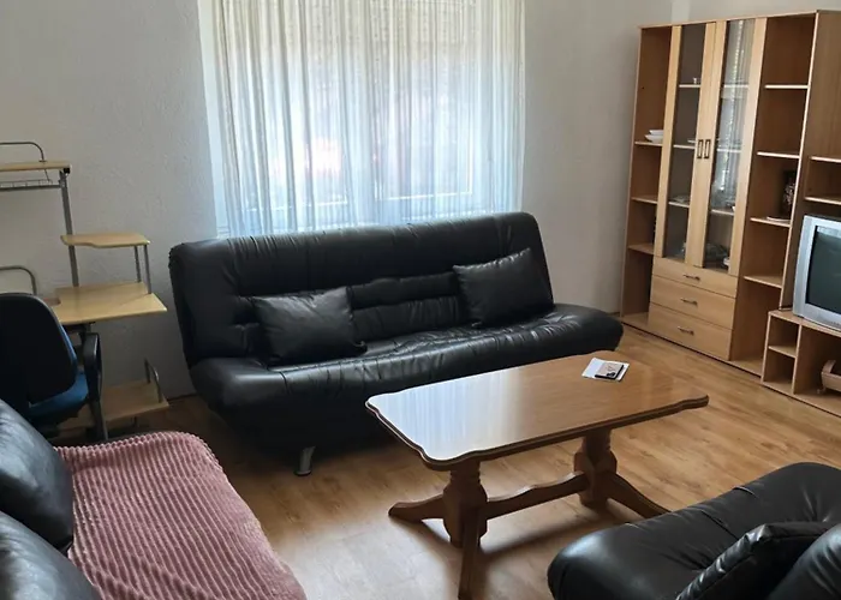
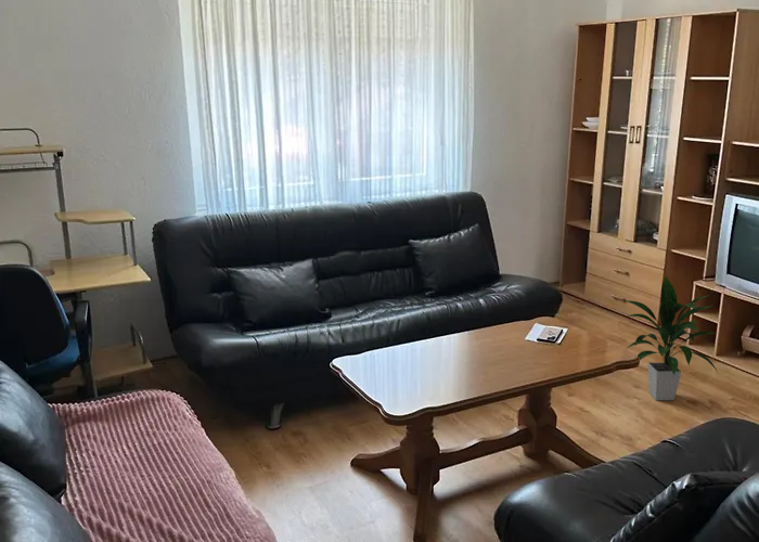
+ indoor plant [619,274,720,401]
